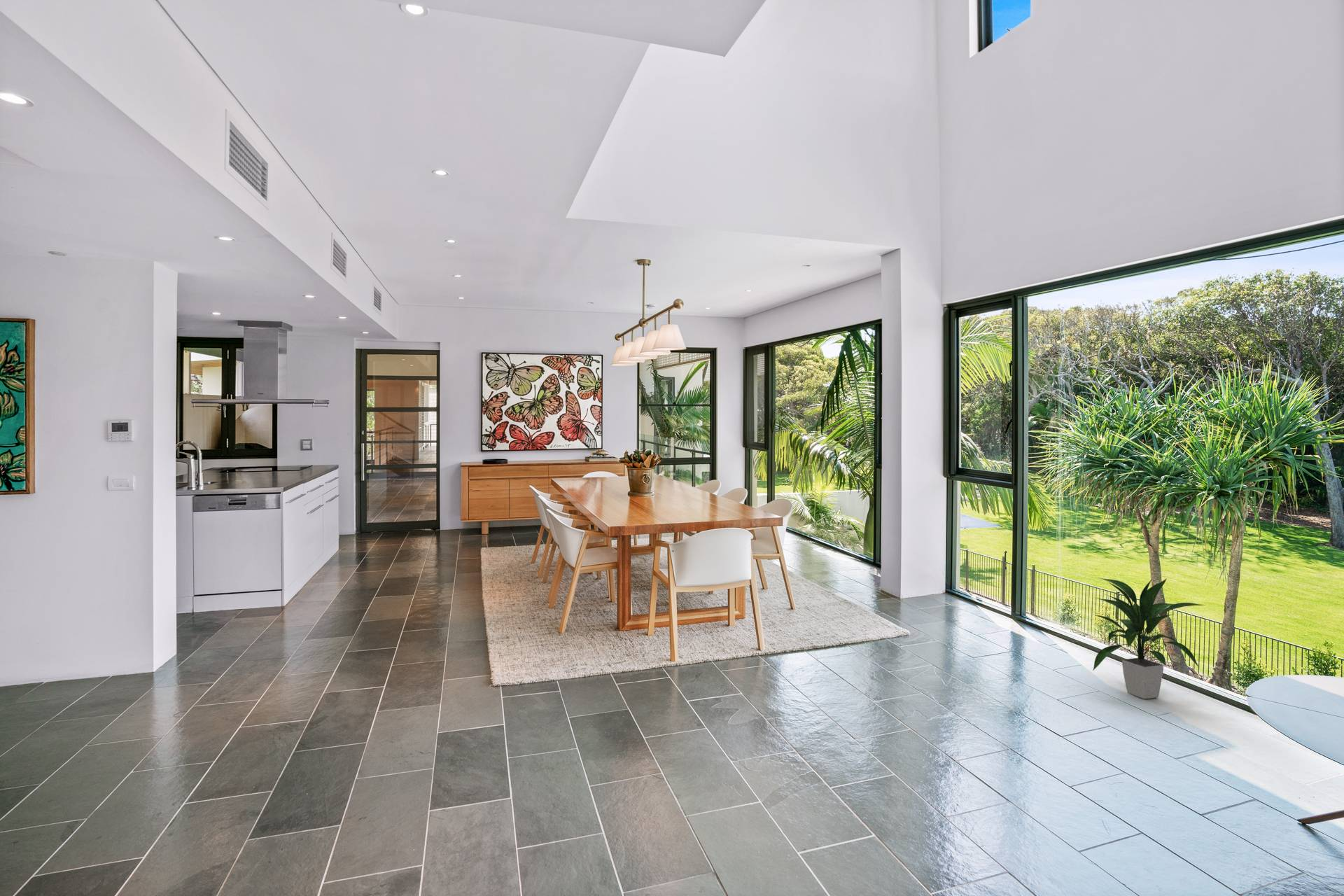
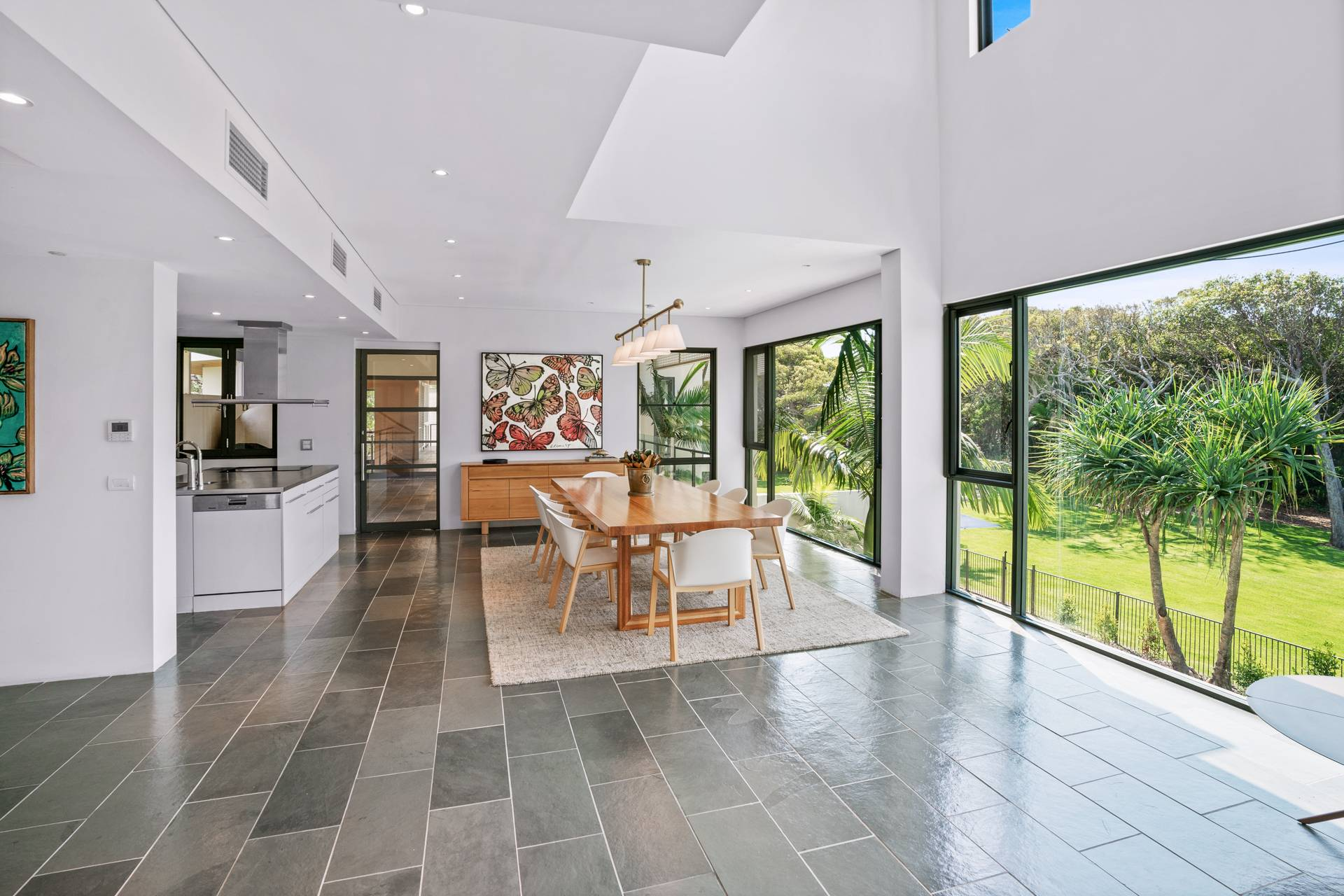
- indoor plant [1092,574,1205,699]
